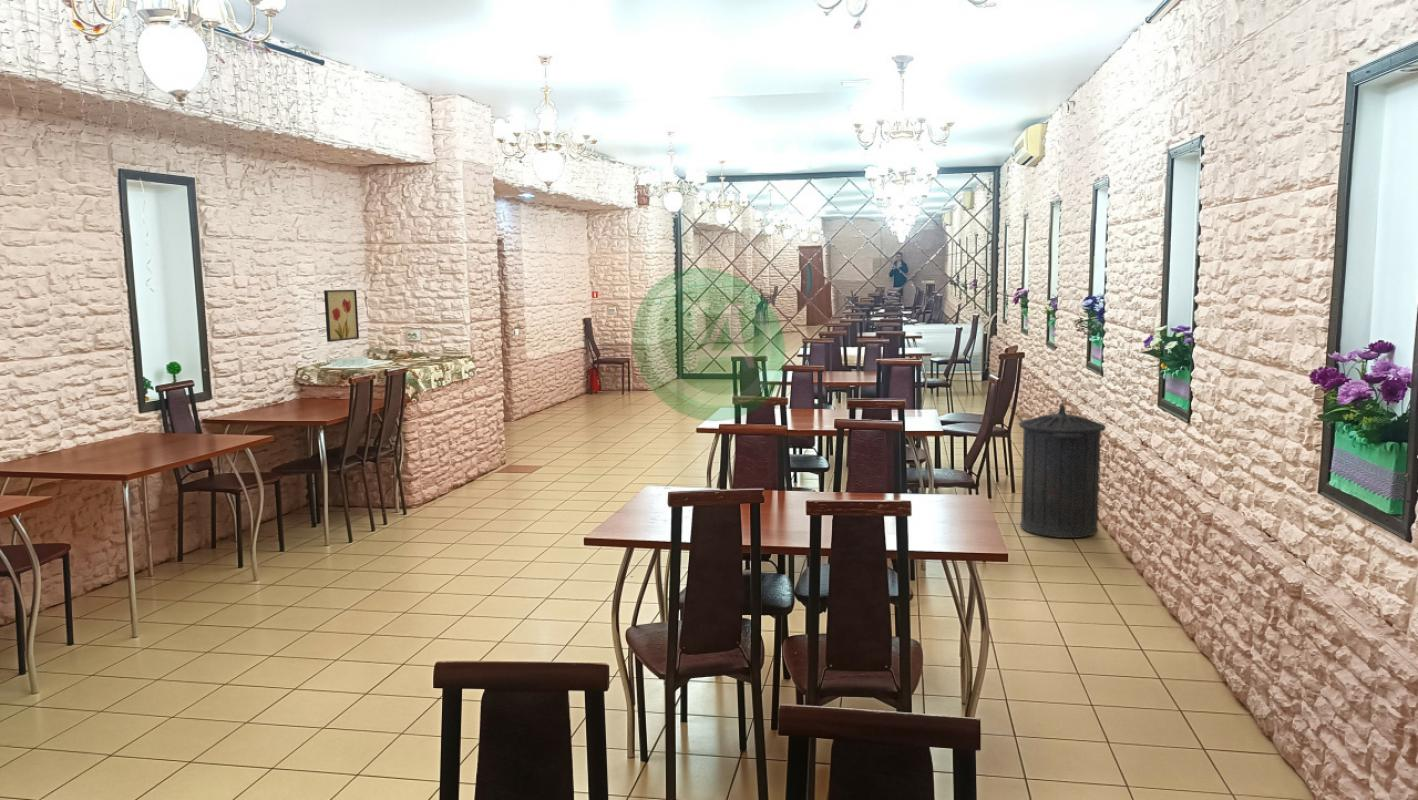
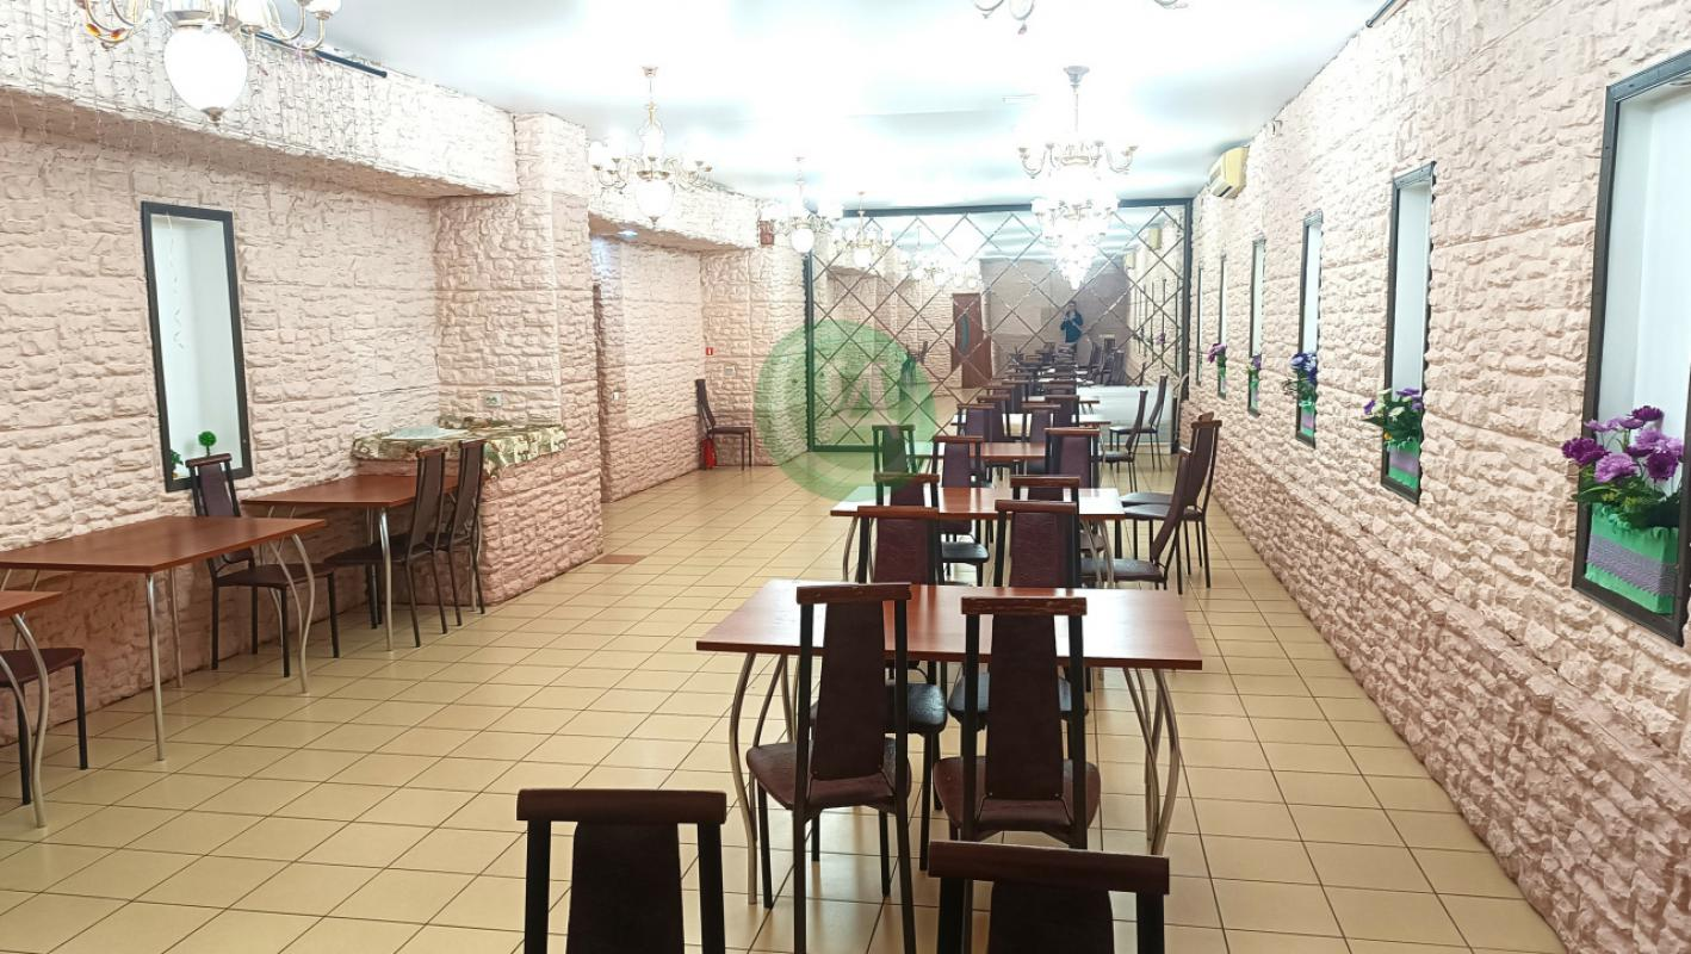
- trash can [1018,402,1107,539]
- wall art [323,289,360,343]
